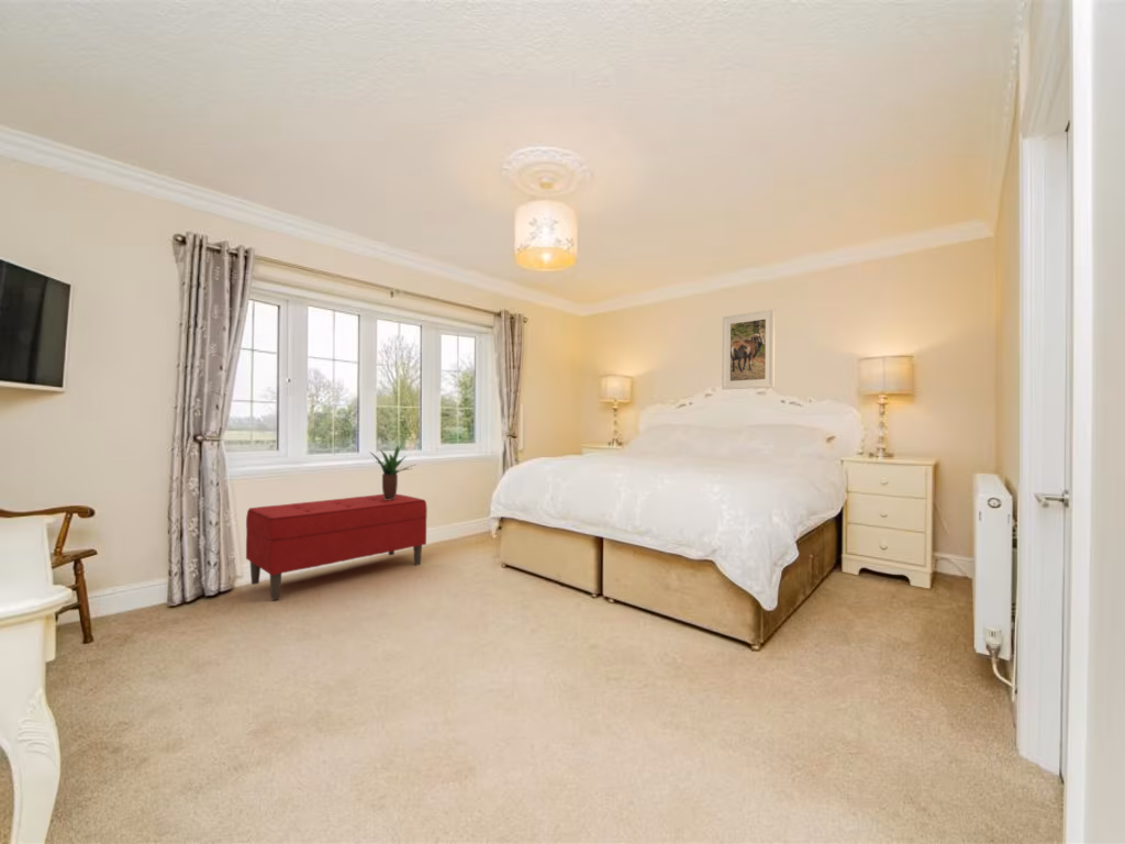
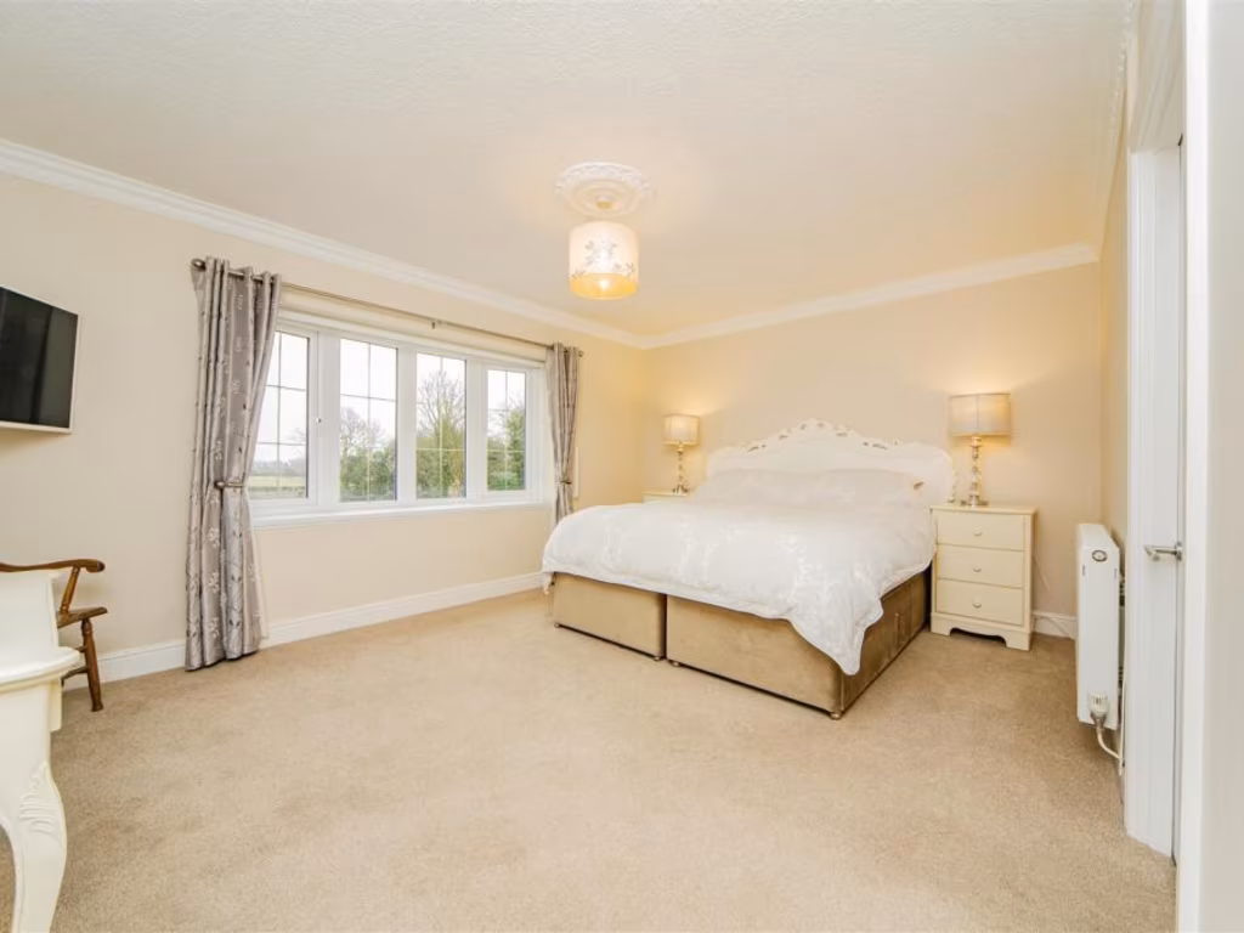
- bench [245,493,428,601]
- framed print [721,309,776,390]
- potted plant [368,442,415,500]
